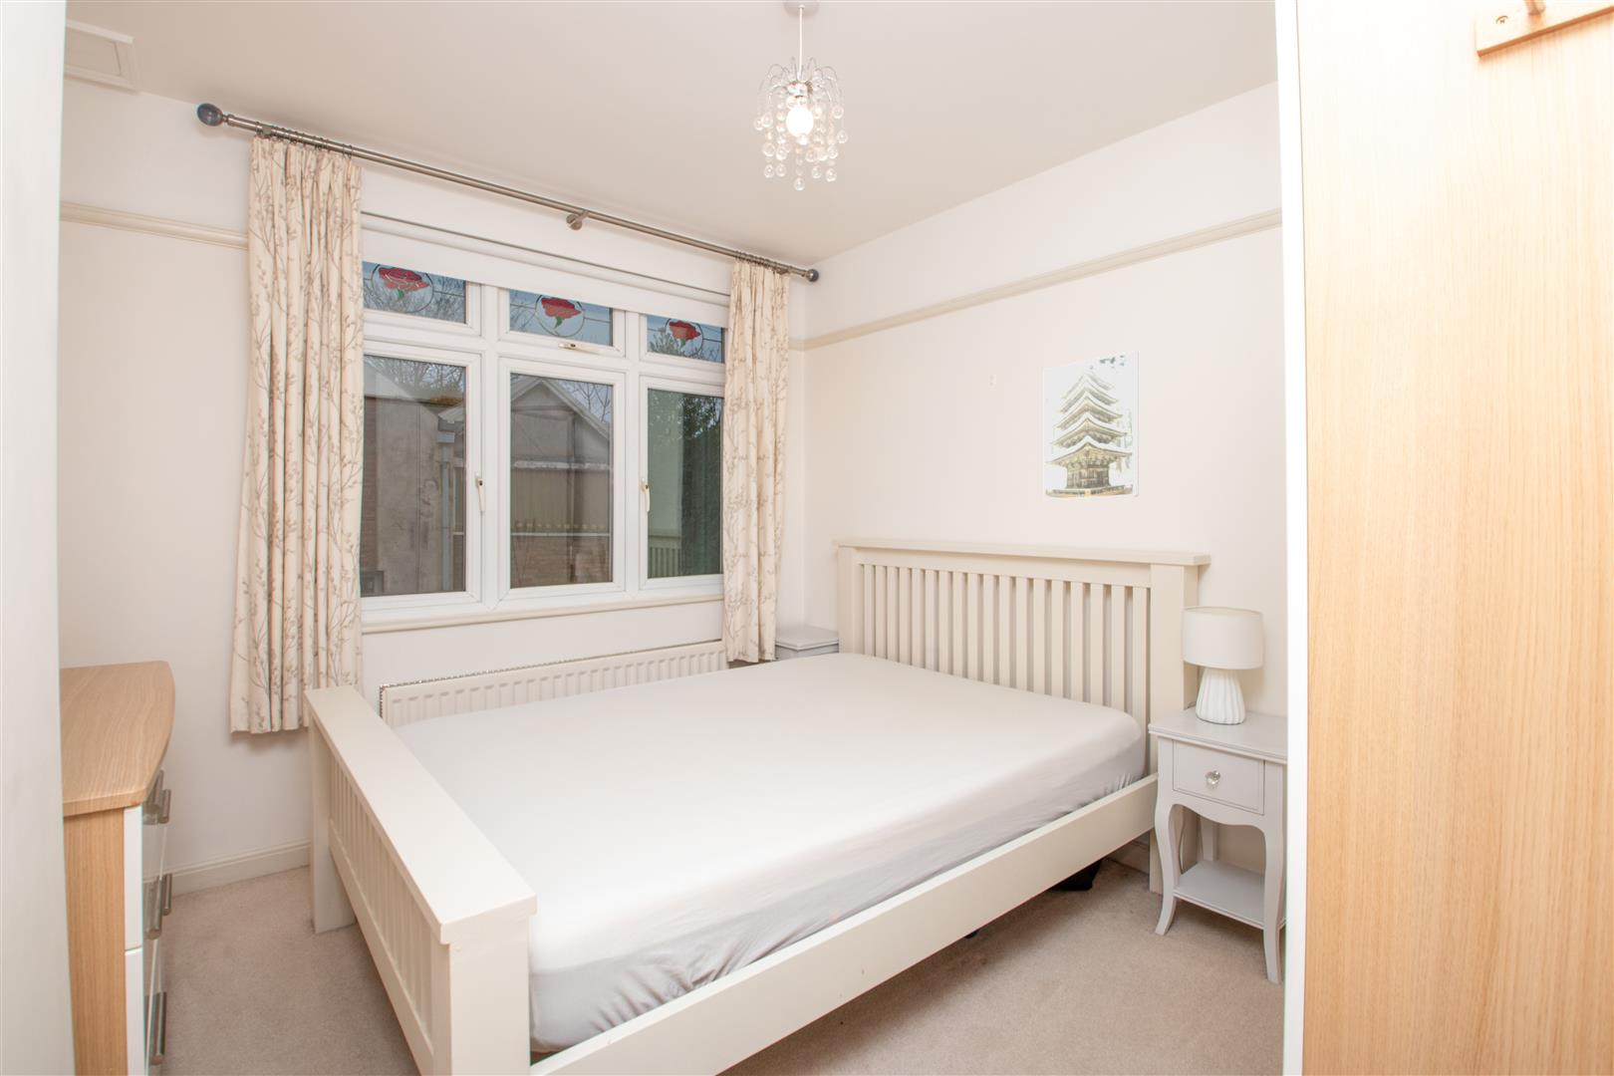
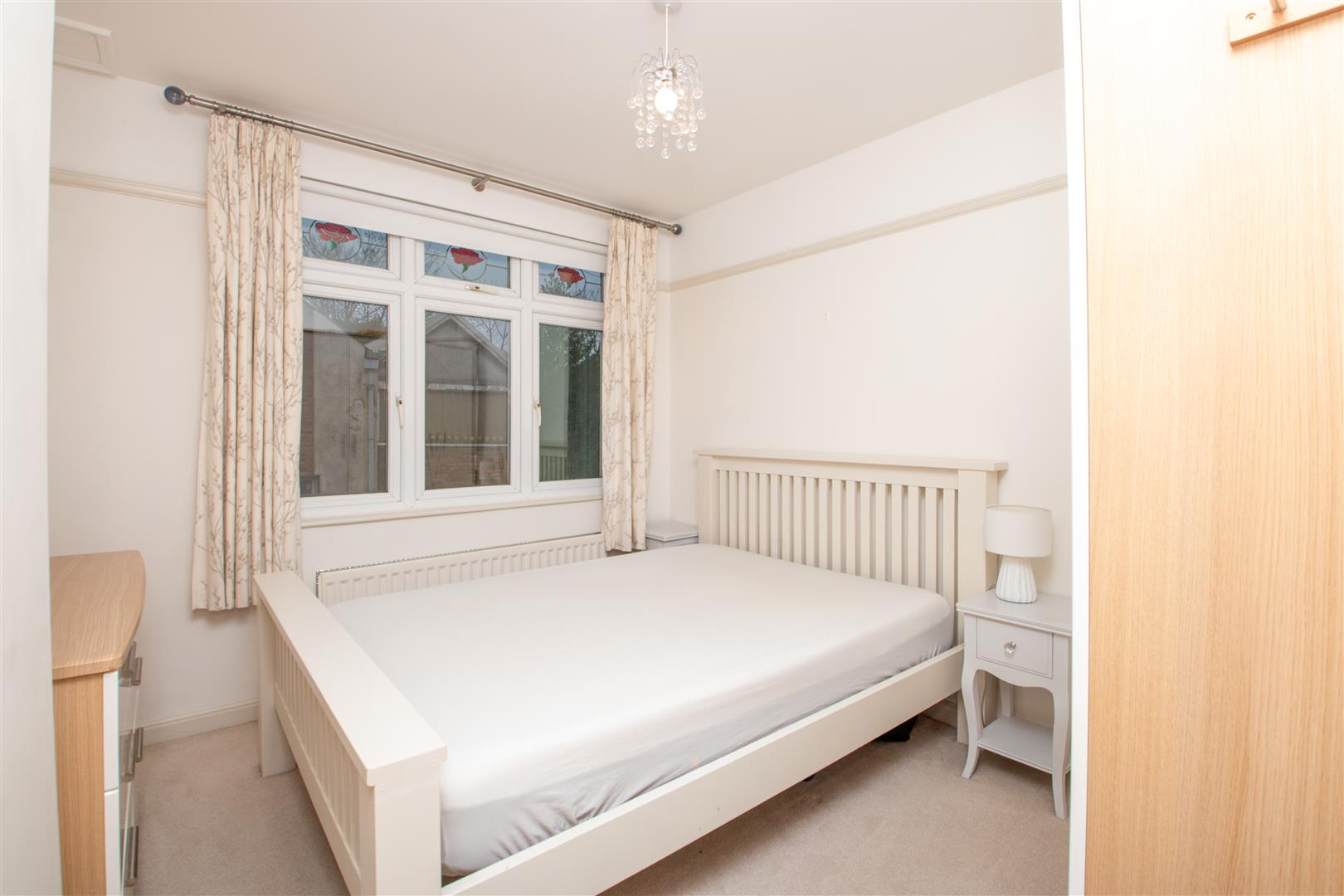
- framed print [1044,351,1138,501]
